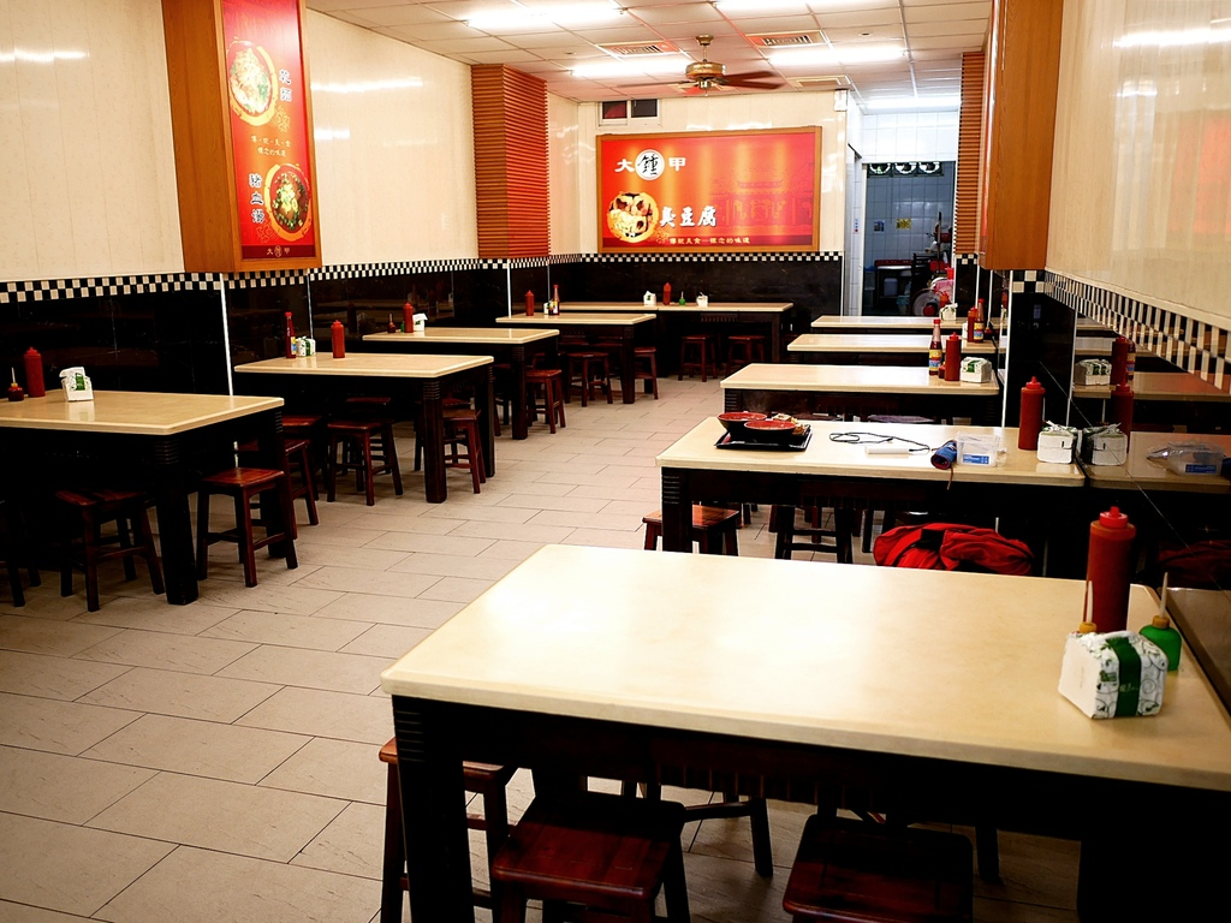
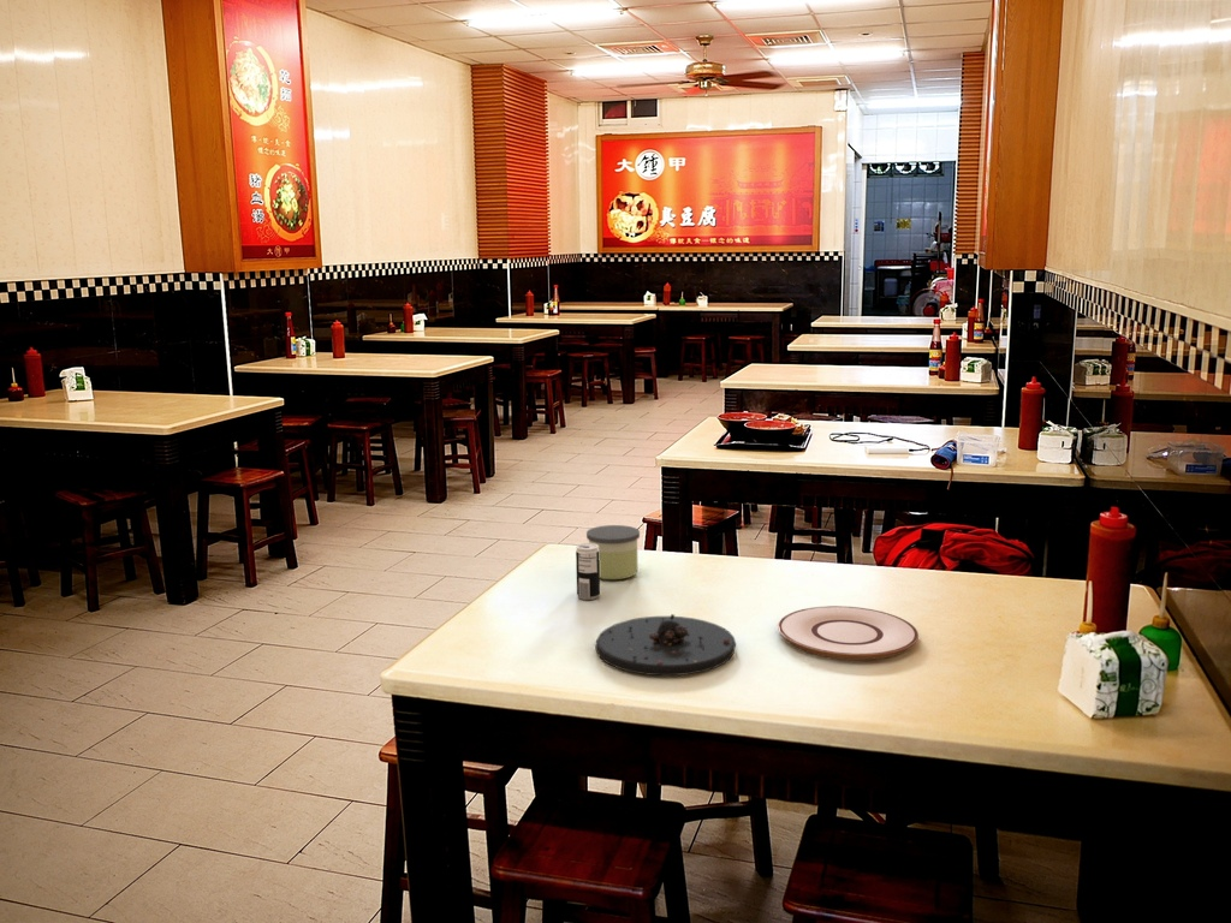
+ plate [594,613,737,677]
+ plate [777,605,920,661]
+ candle [585,524,641,580]
+ beverage can [575,542,601,601]
